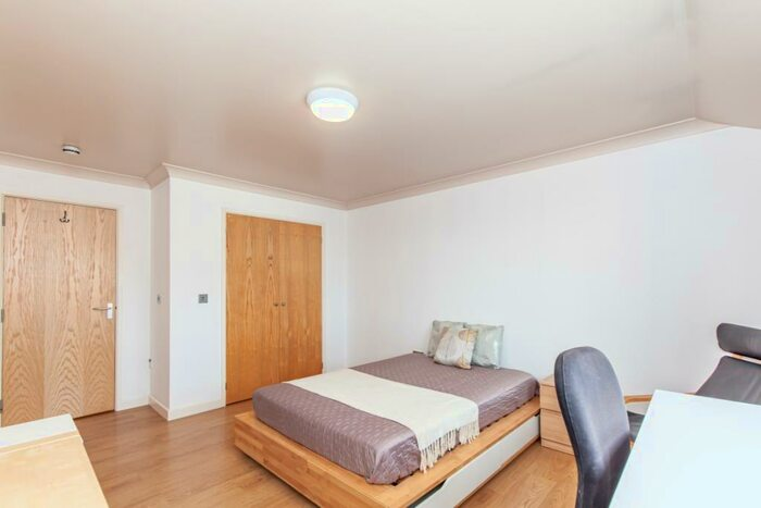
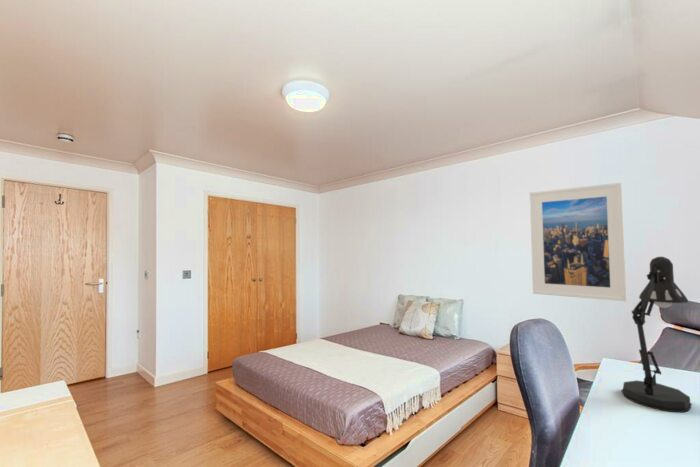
+ desk lamp [620,256,693,413]
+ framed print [529,182,628,302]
